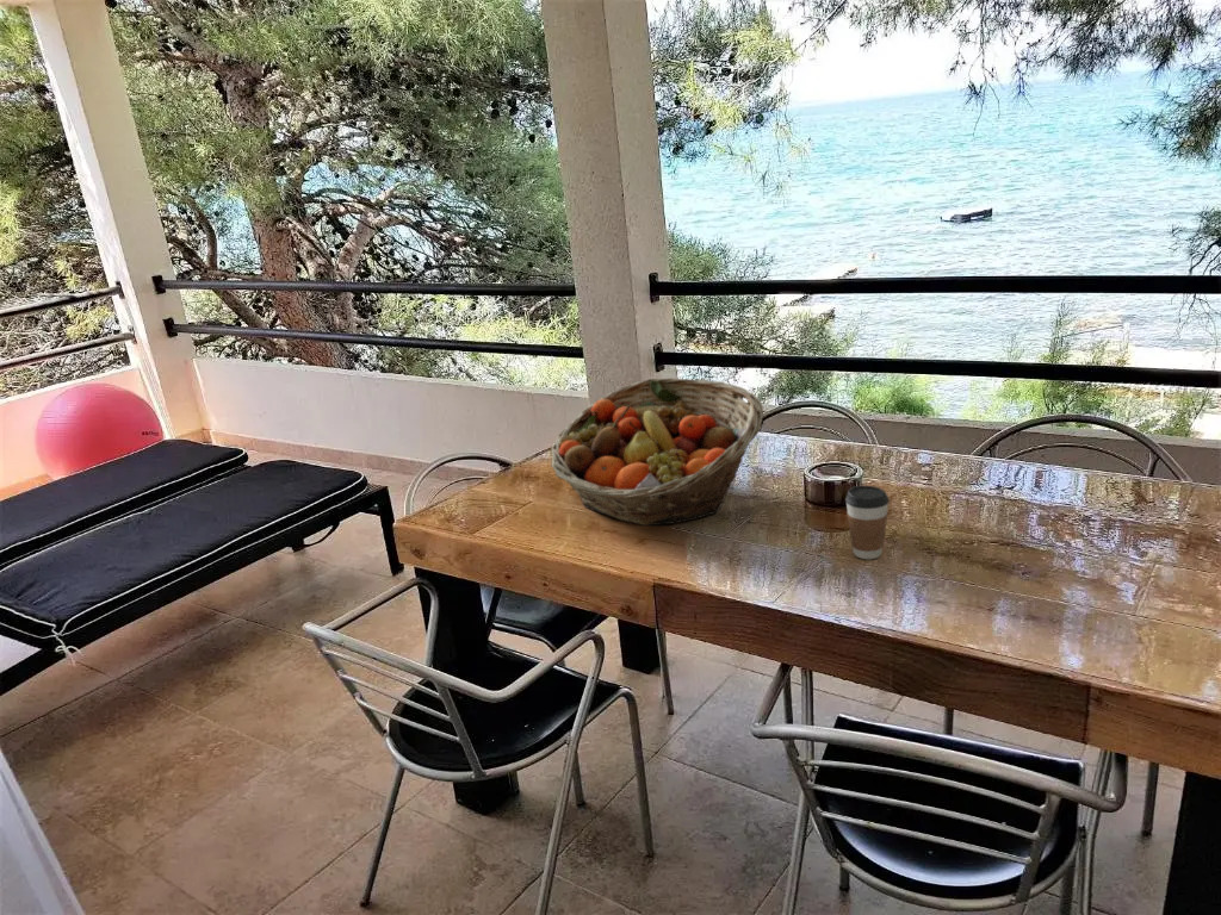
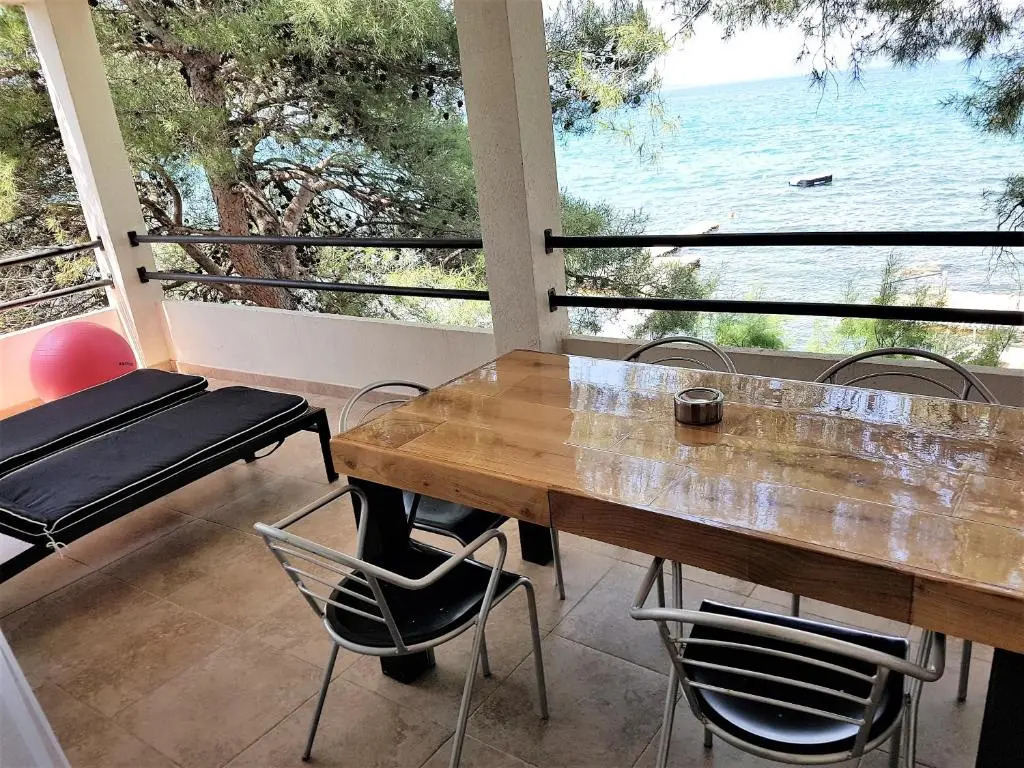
- fruit basket [550,376,764,527]
- coffee cup [844,485,891,560]
